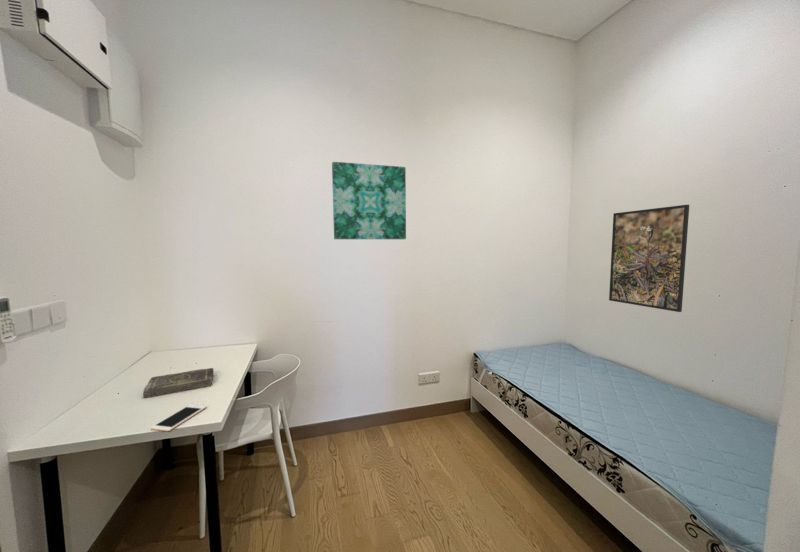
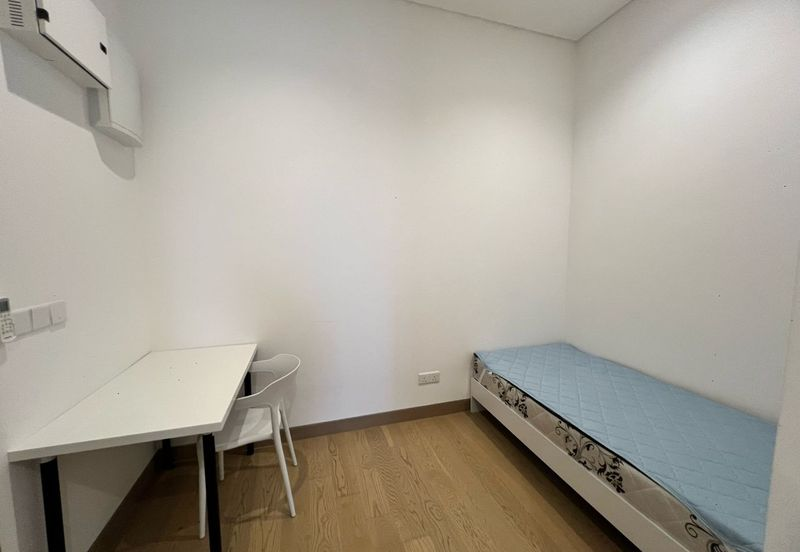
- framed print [608,204,690,313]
- cell phone [150,404,207,432]
- wall art [331,161,407,240]
- book [142,367,215,399]
